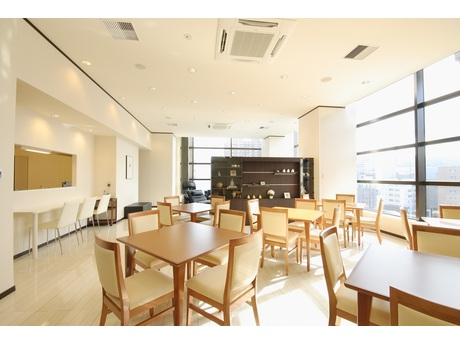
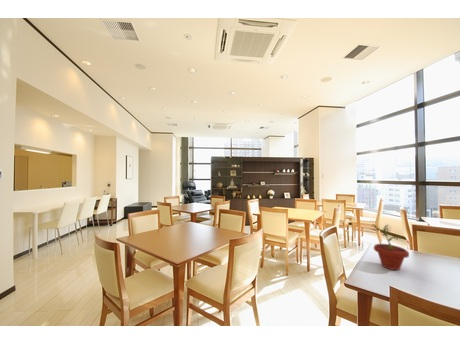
+ potted plant [371,223,410,271]
